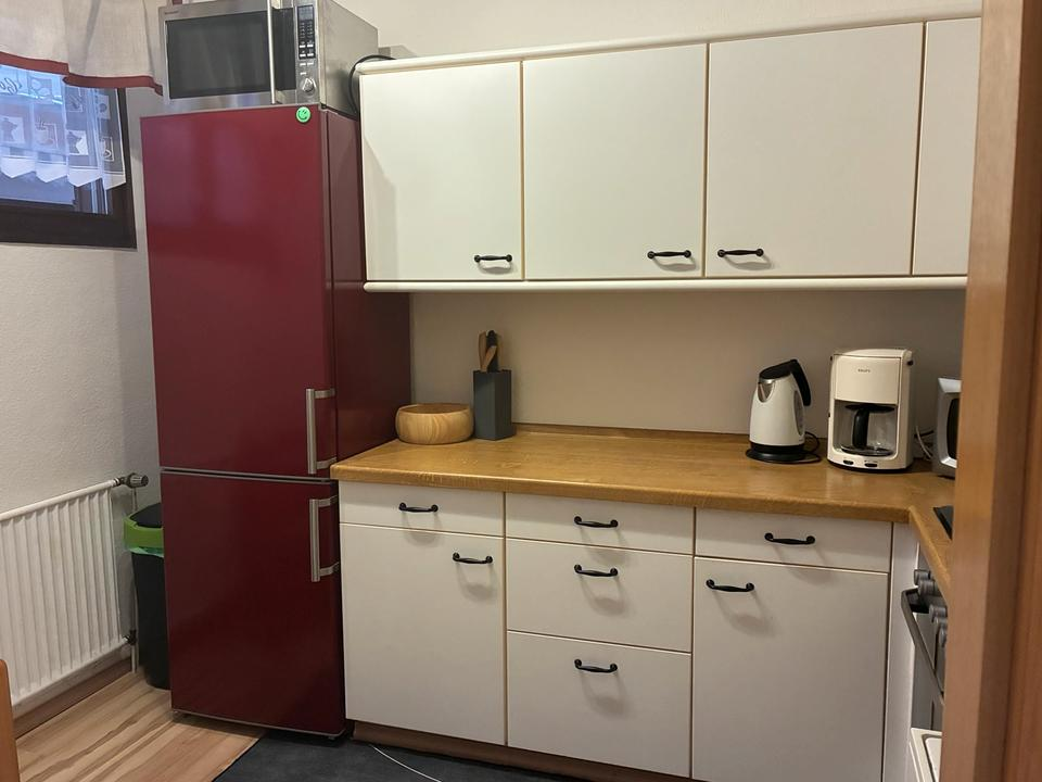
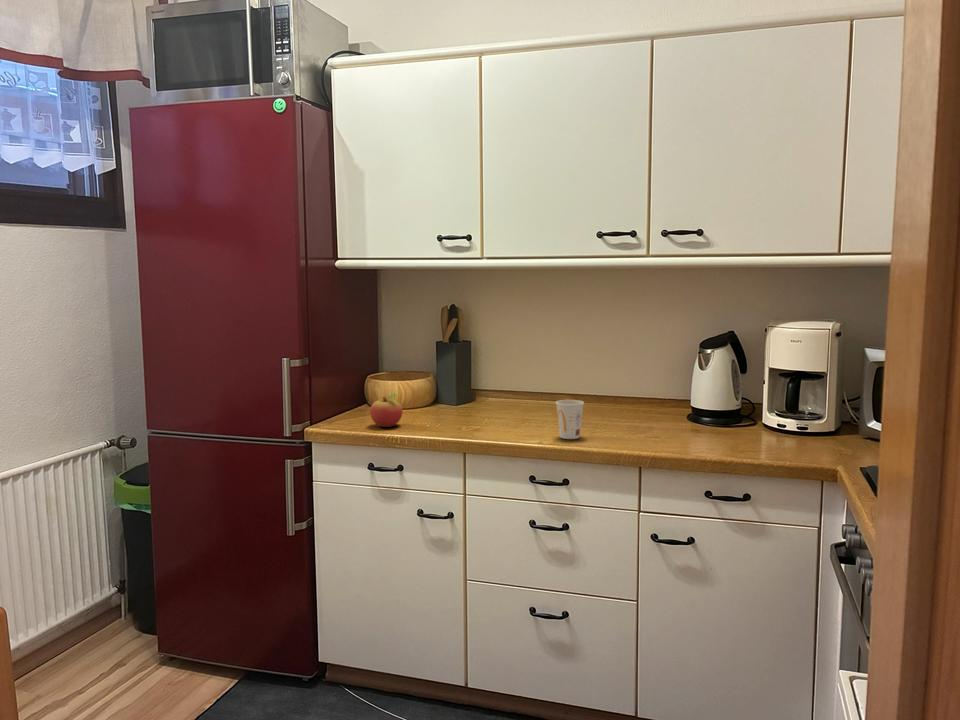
+ cup [555,399,585,440]
+ fruit [369,393,404,428]
